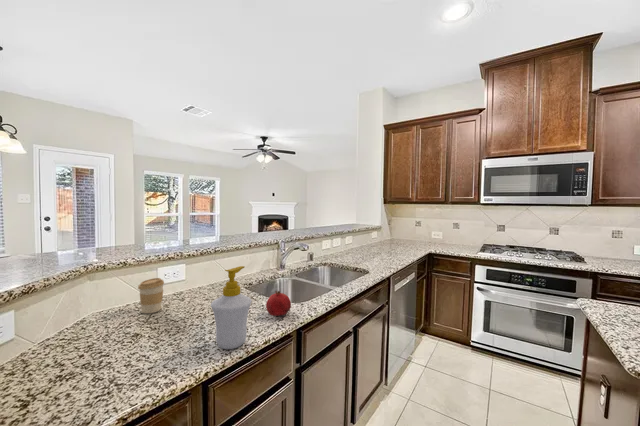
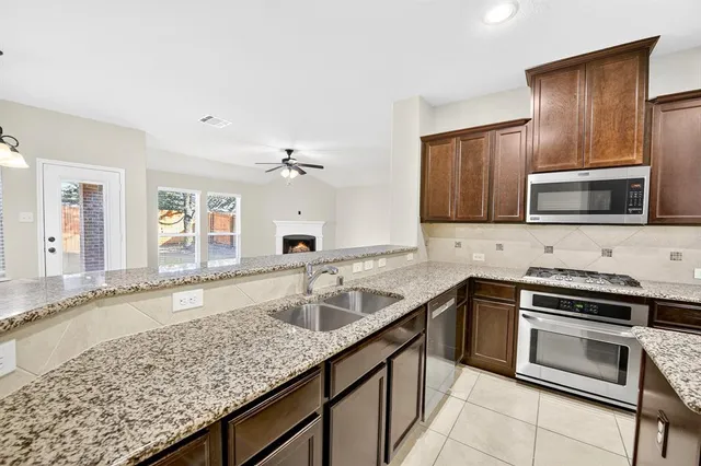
- fruit [265,290,292,317]
- soap bottle [210,265,253,350]
- coffee cup [137,277,165,314]
